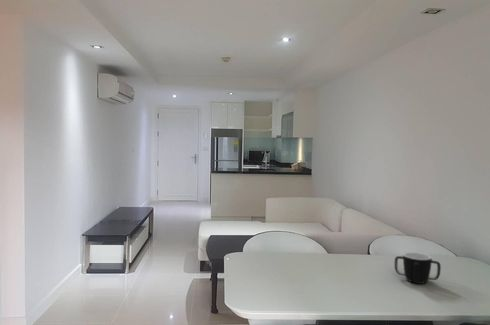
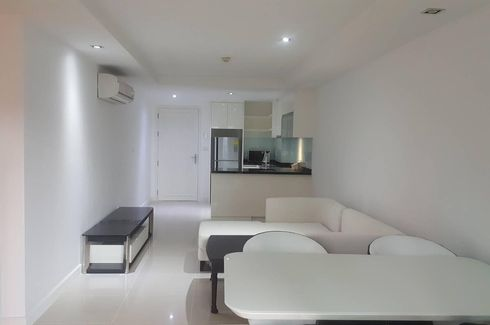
- mug [394,252,442,285]
